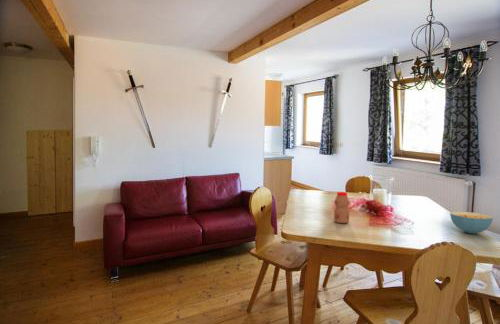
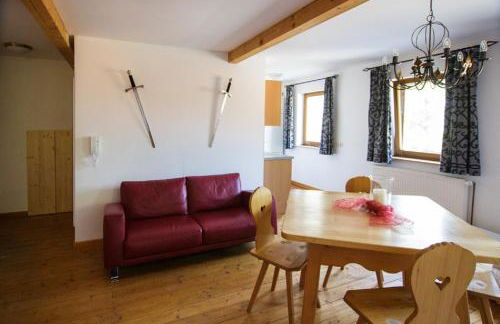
- cereal bowl [449,211,494,235]
- bottle [333,191,351,224]
